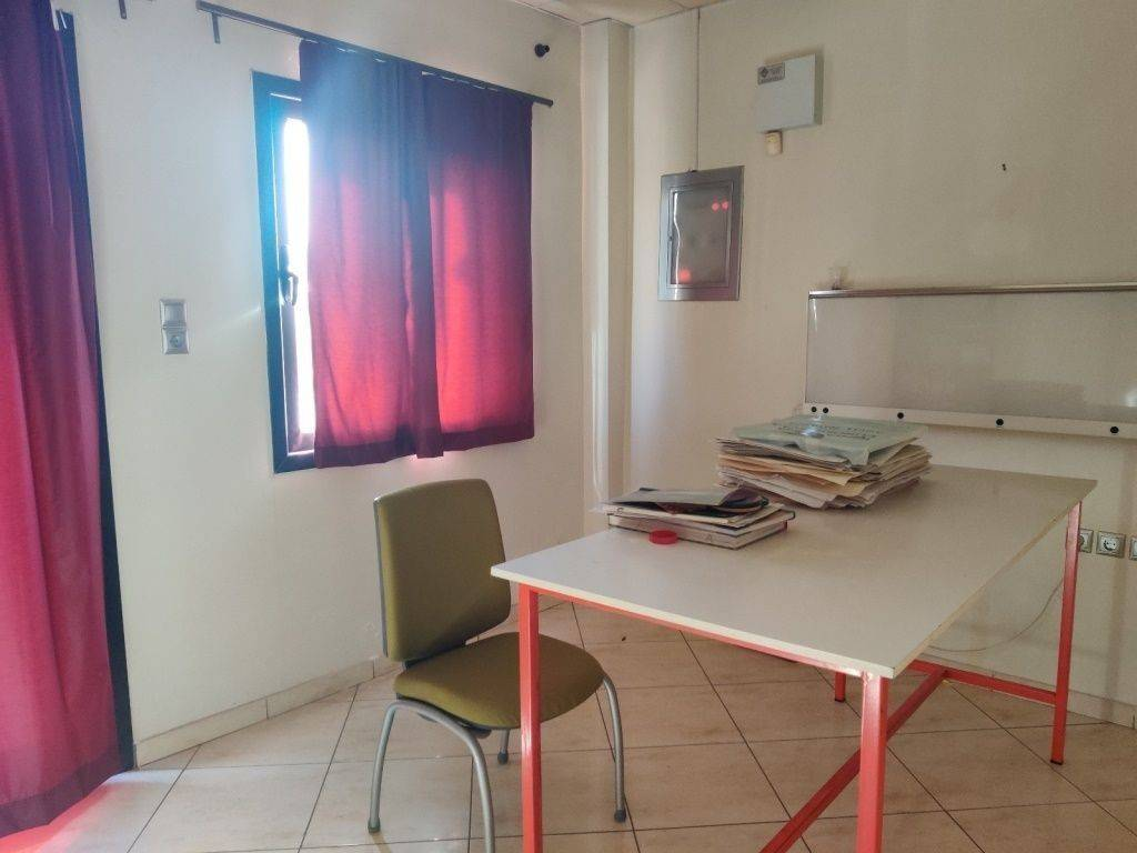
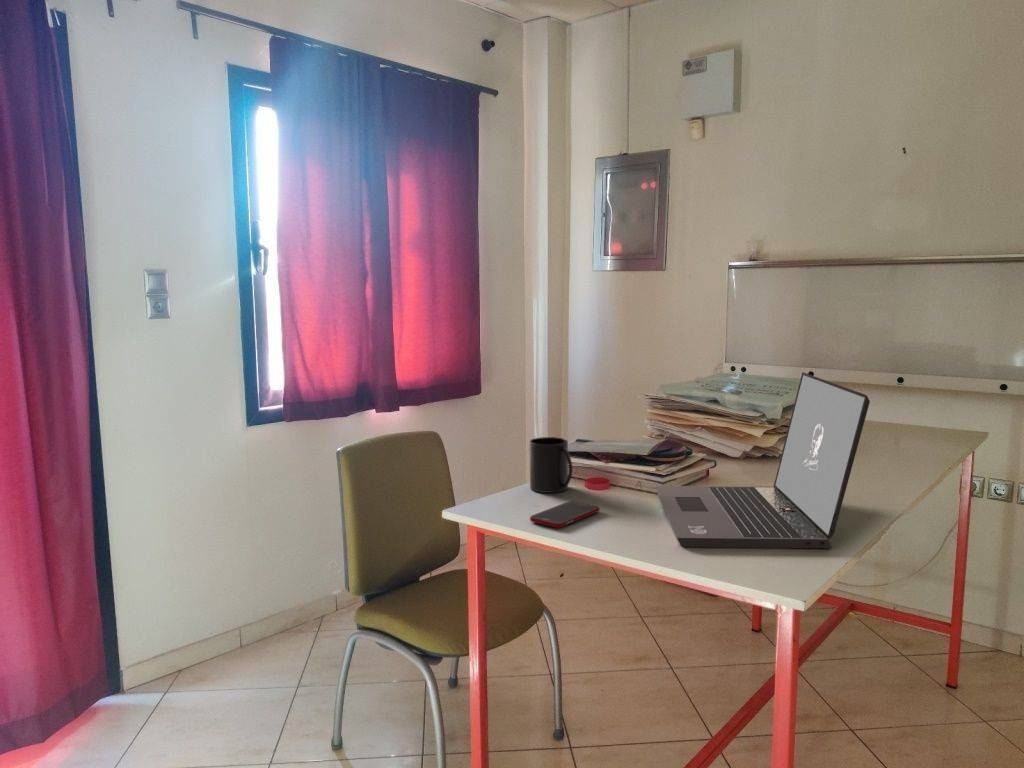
+ cell phone [529,500,601,529]
+ laptop [653,371,871,549]
+ mug [528,436,574,494]
